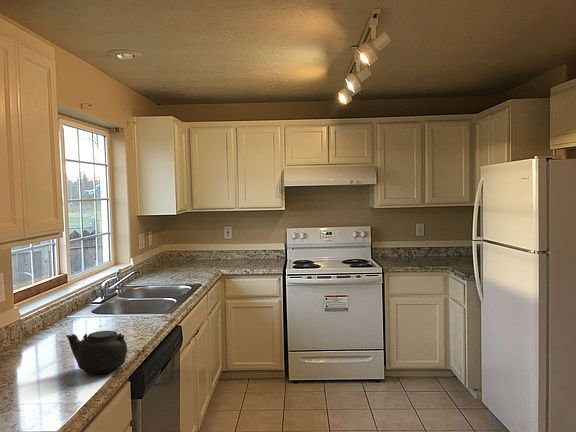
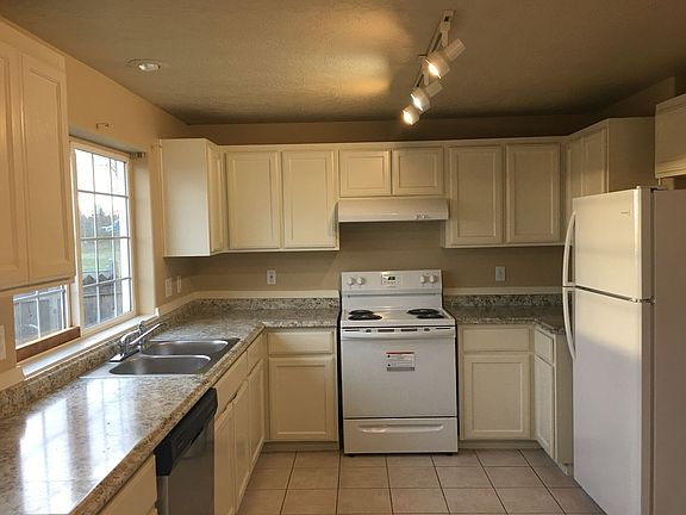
- teapot [65,330,128,375]
